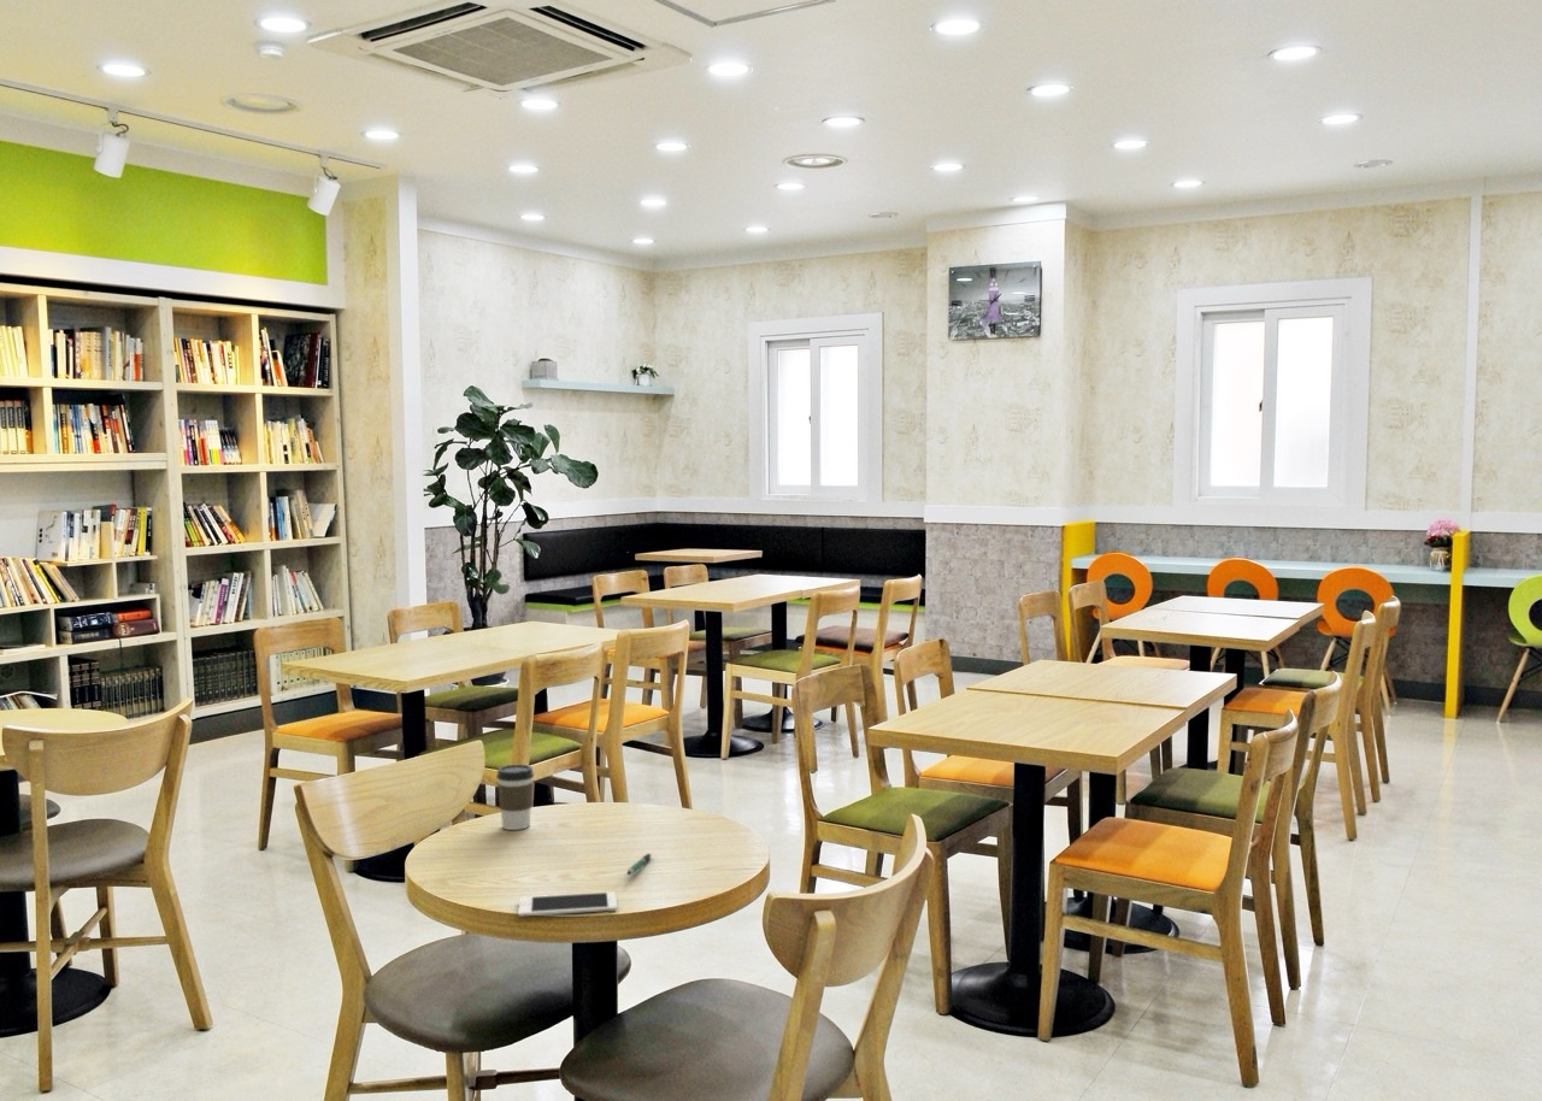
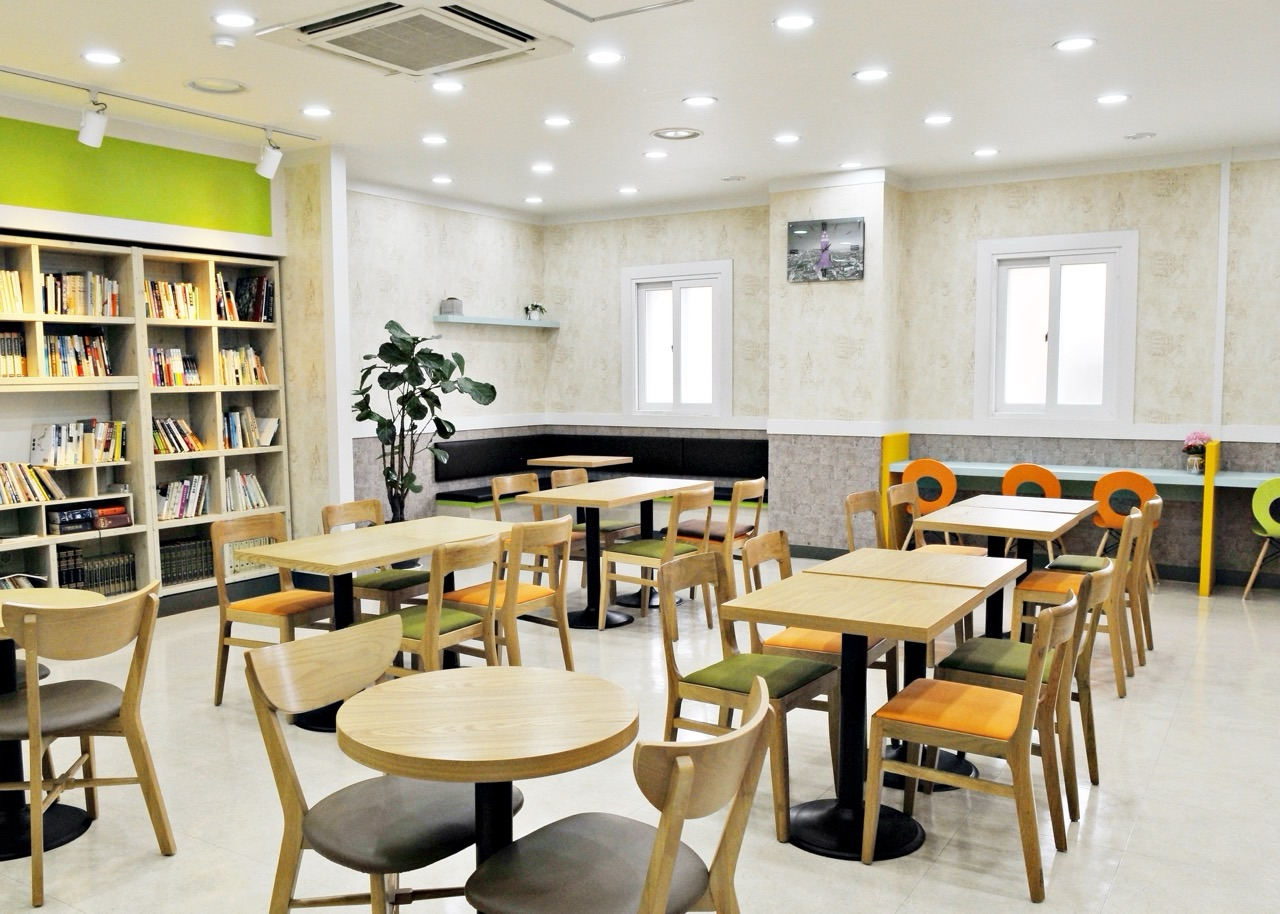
- coffee cup [495,764,535,831]
- cell phone [517,890,618,918]
- pen [626,853,653,877]
